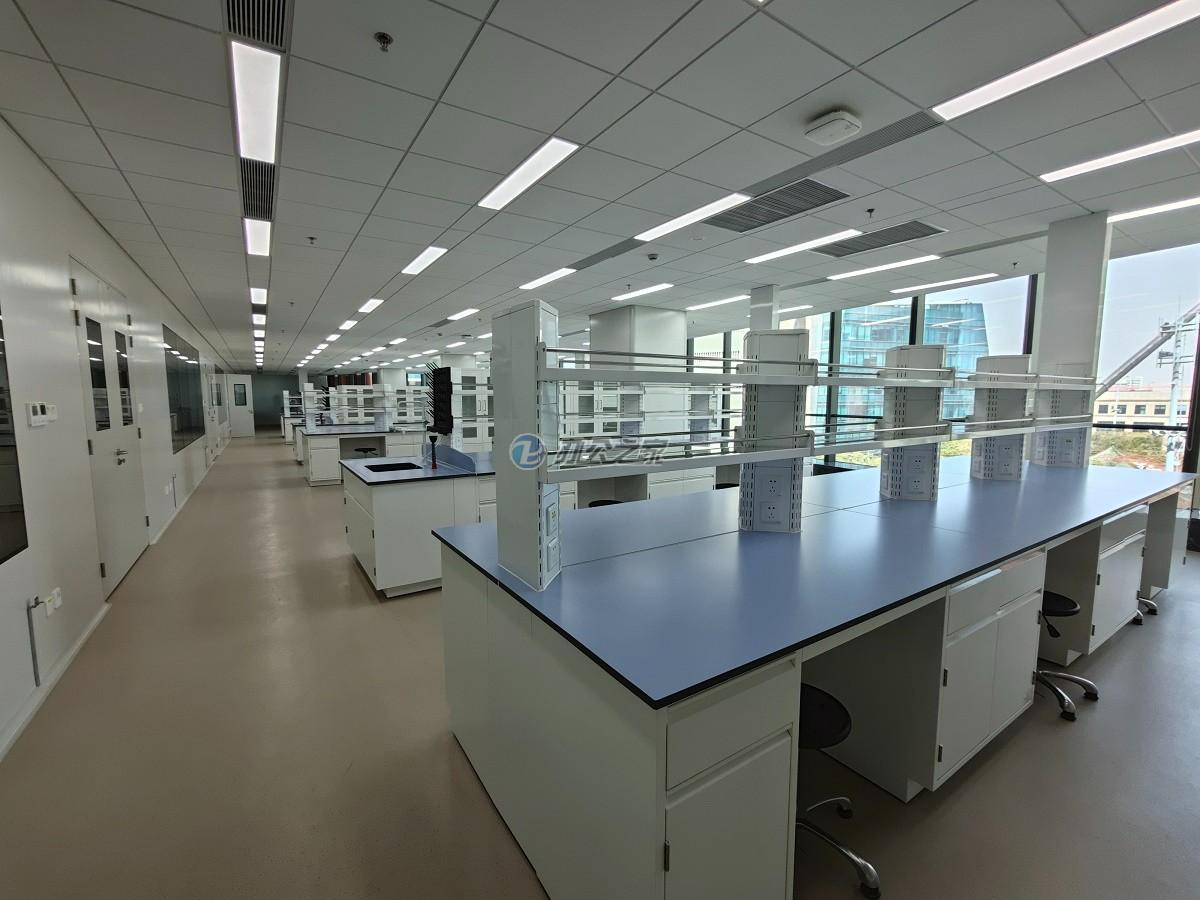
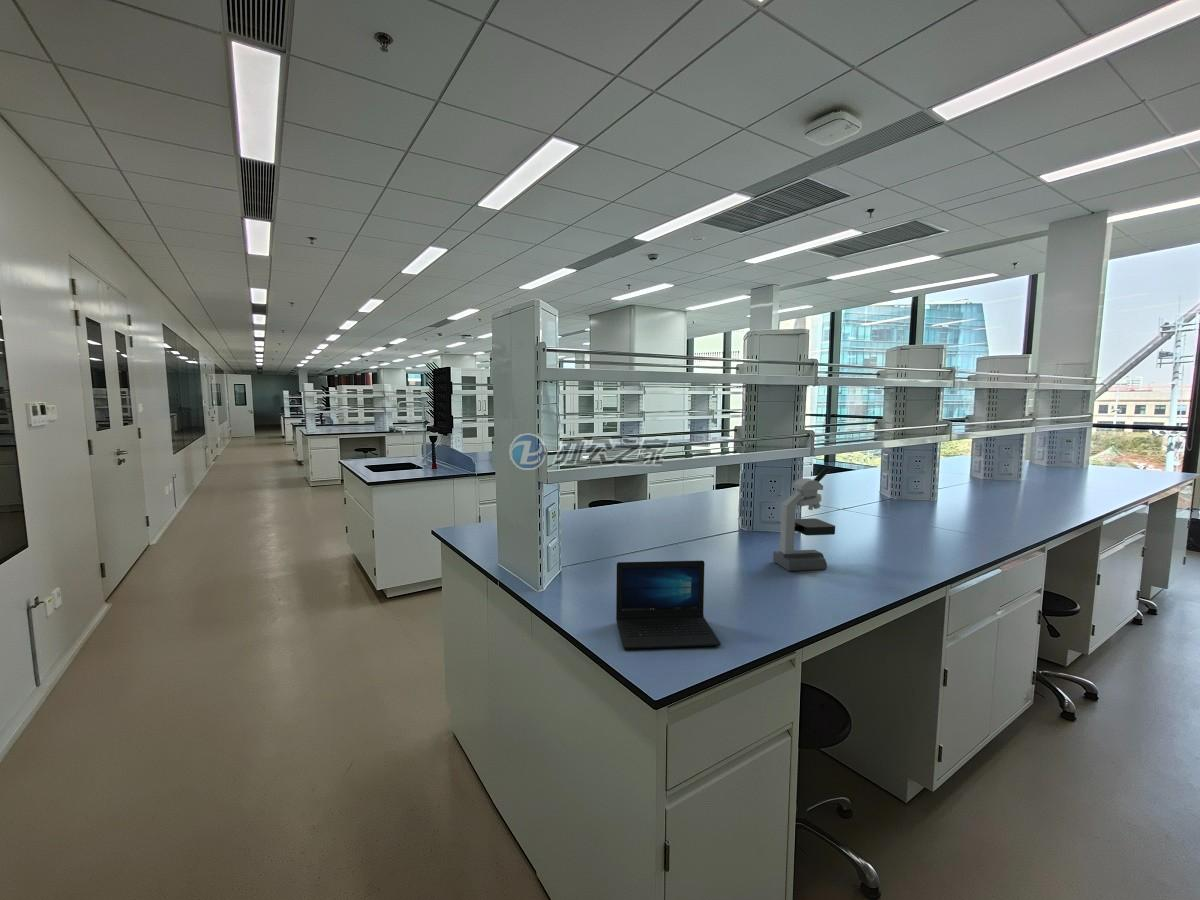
+ microscope [772,466,836,572]
+ laptop [615,559,722,650]
